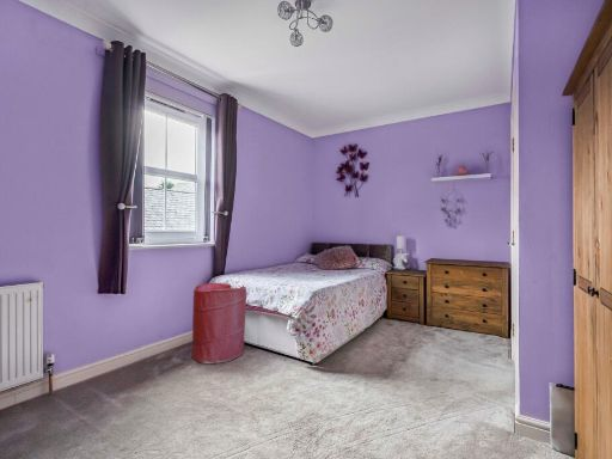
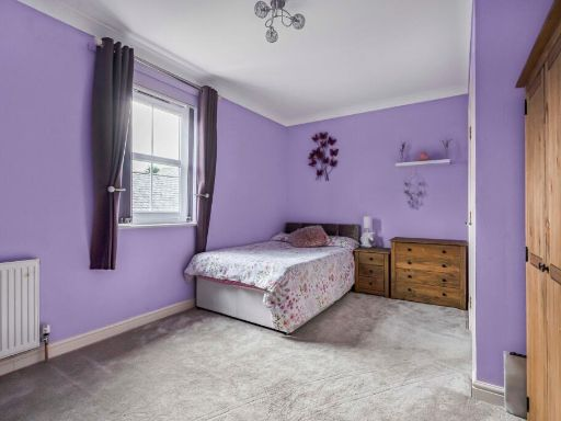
- laundry hamper [191,282,247,365]
